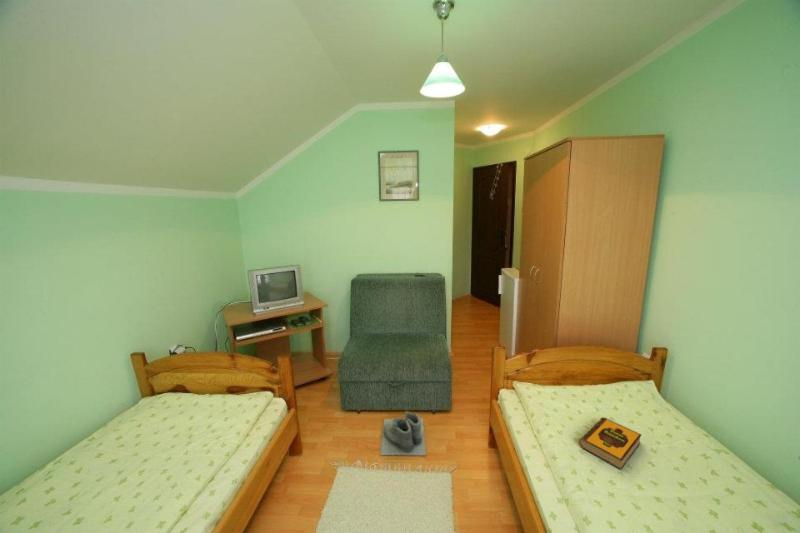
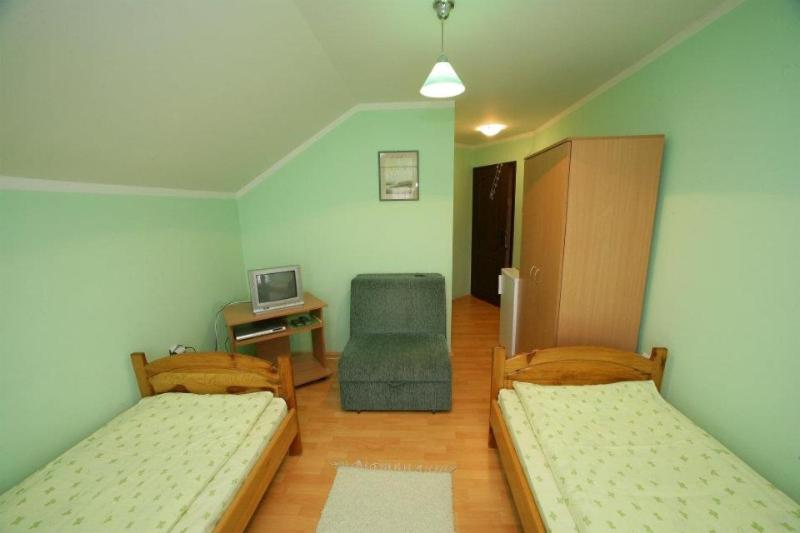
- hardback book [578,416,642,470]
- boots [379,410,427,456]
